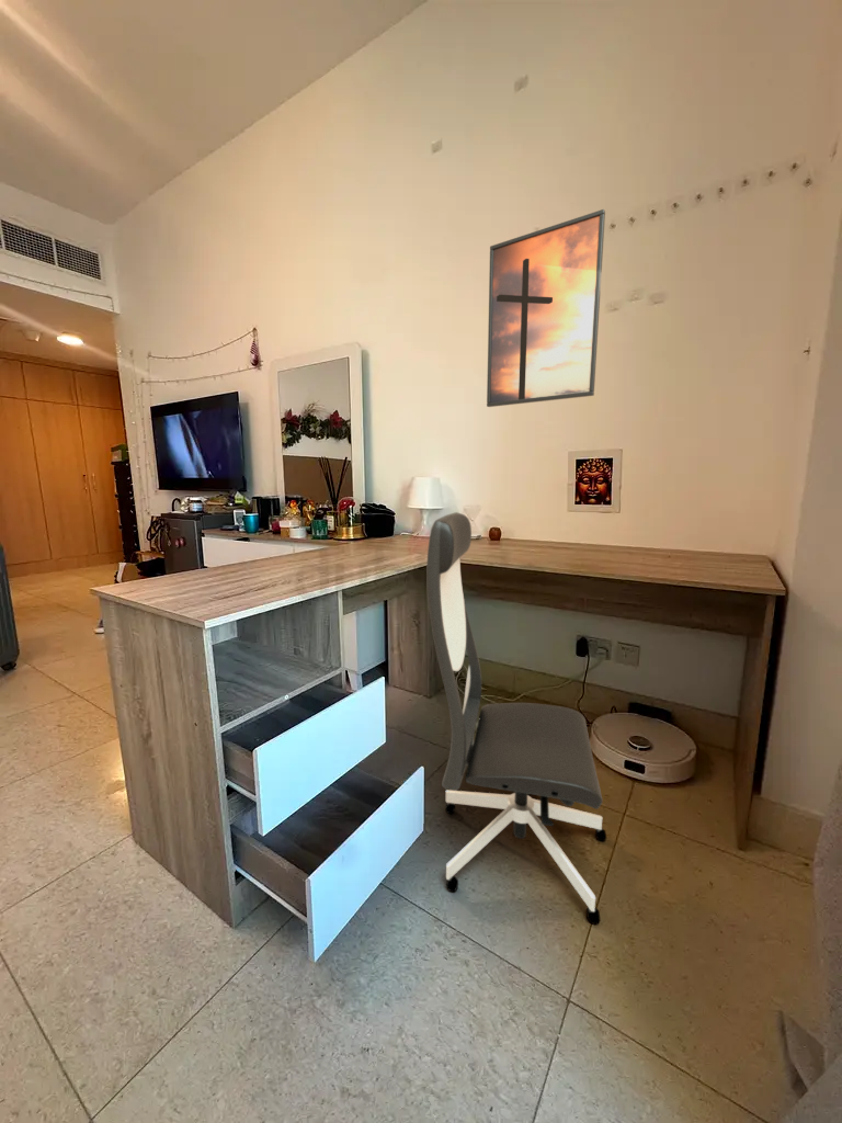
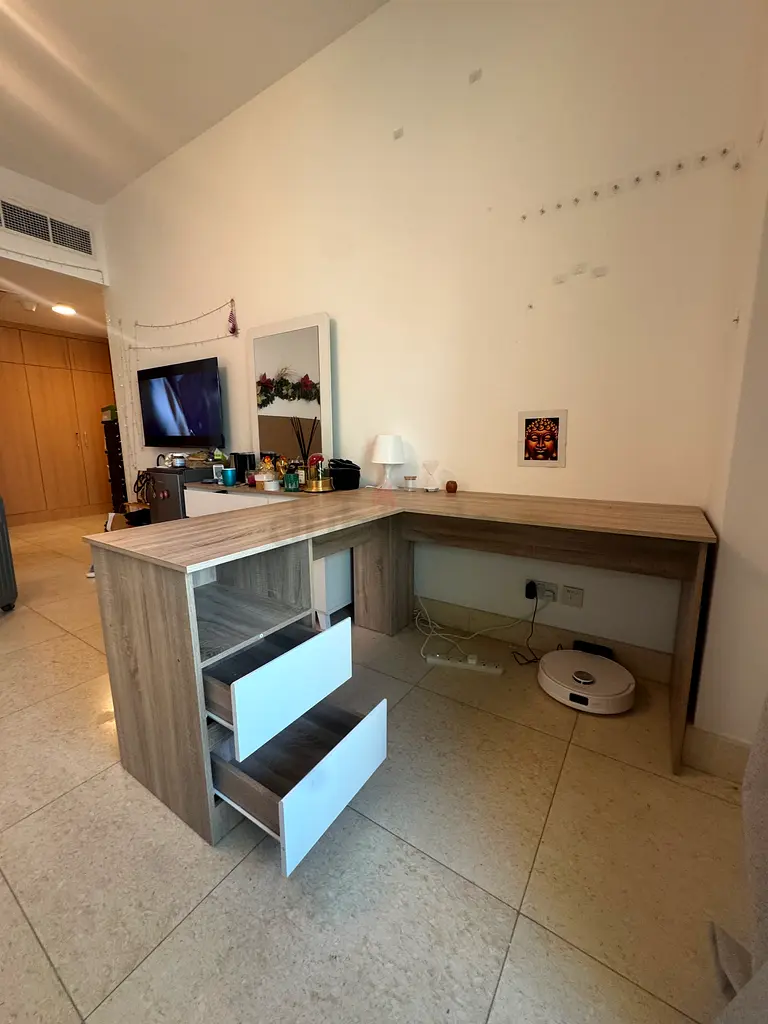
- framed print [486,208,606,408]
- office chair [425,511,607,926]
